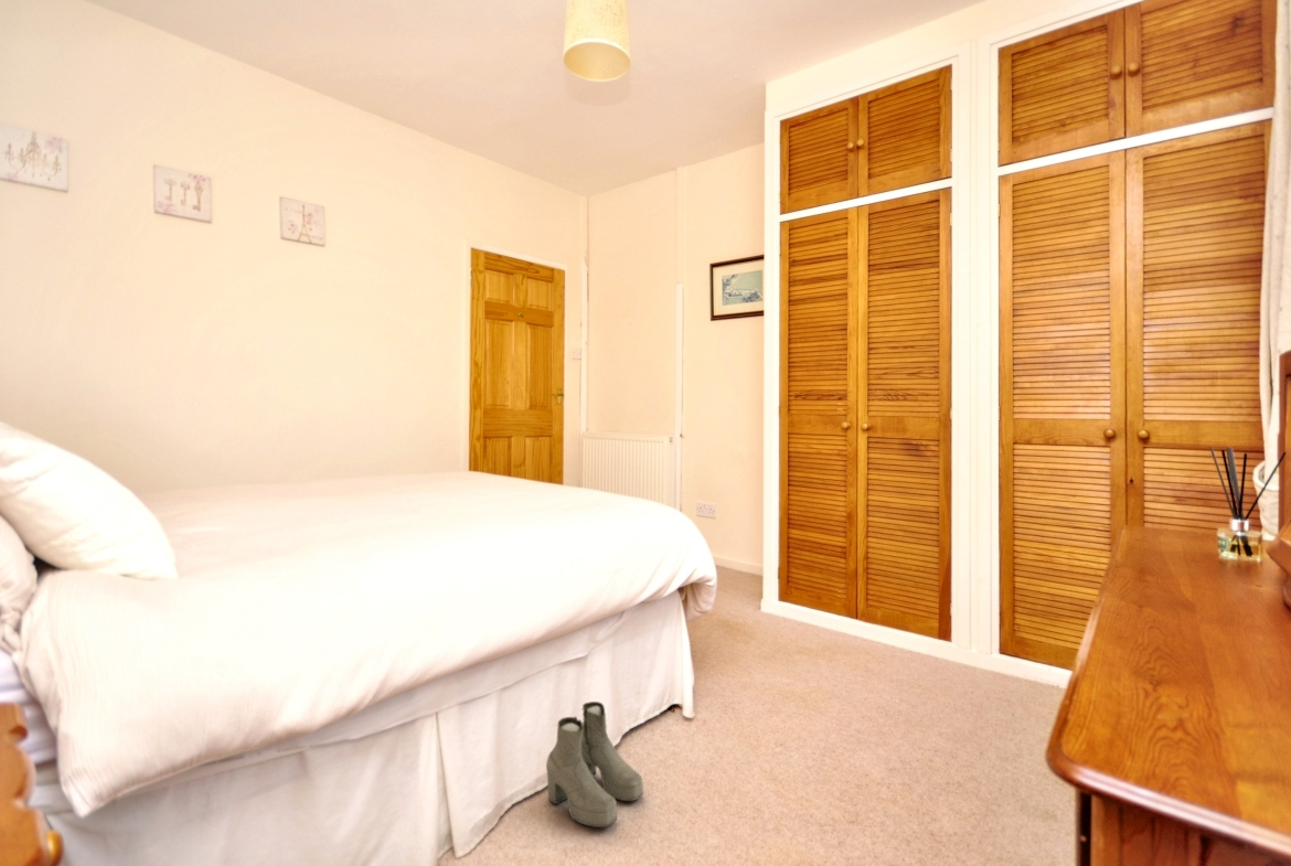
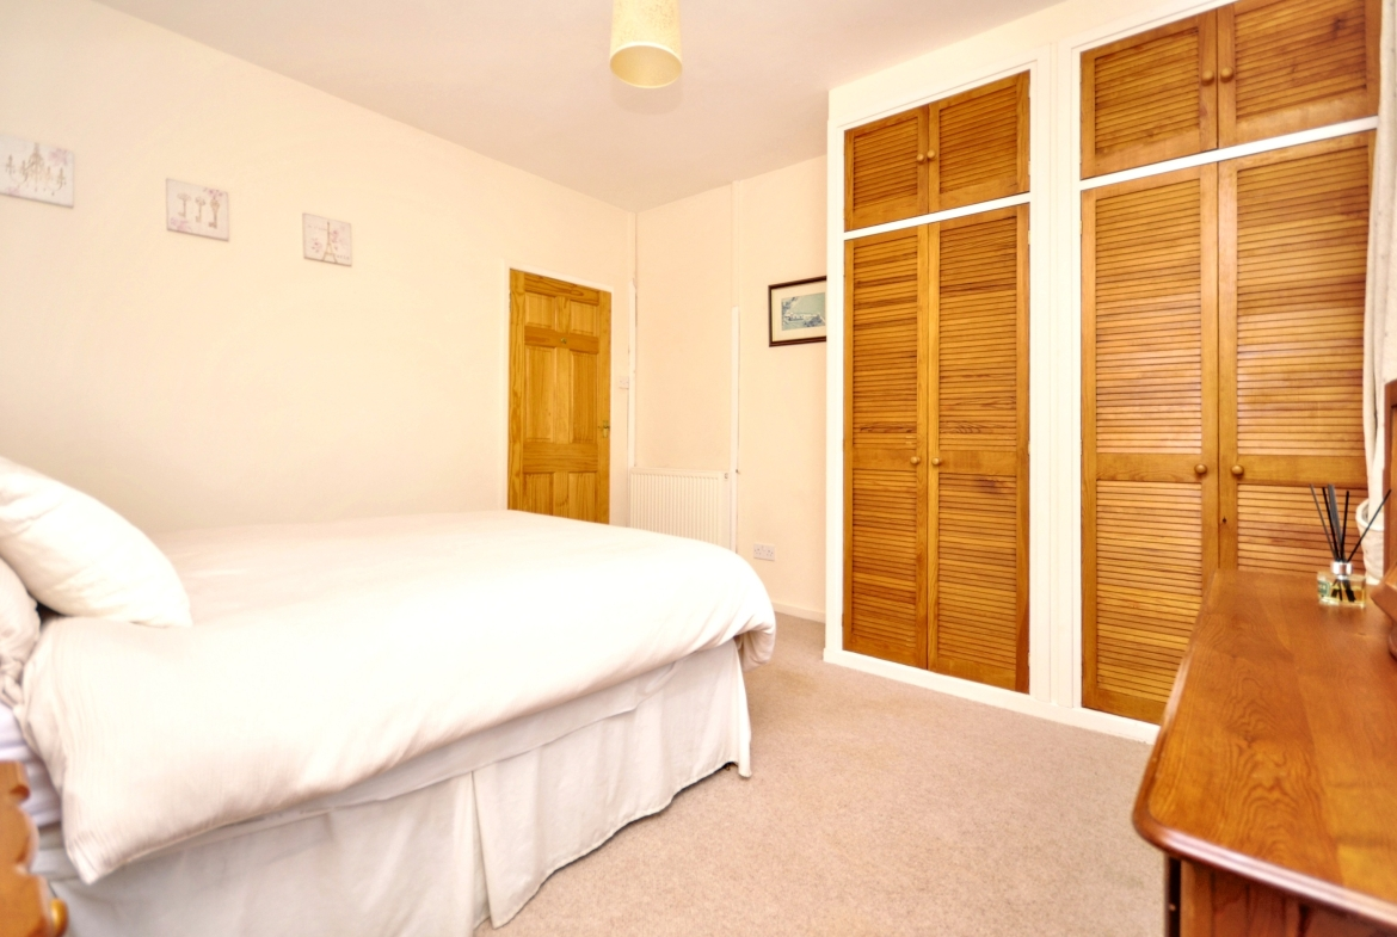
- boots [545,701,644,828]
